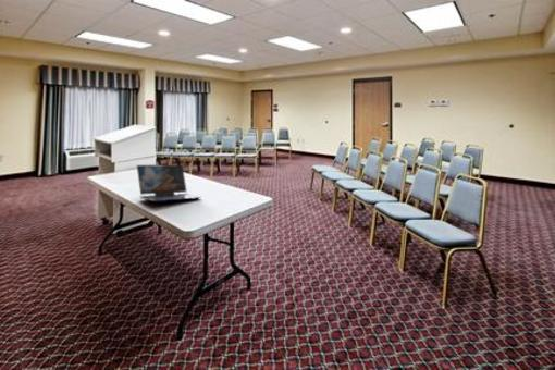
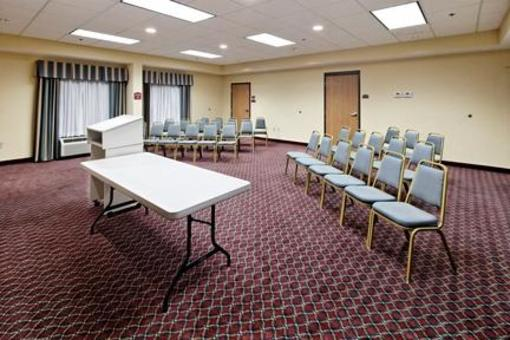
- laptop [136,164,202,202]
